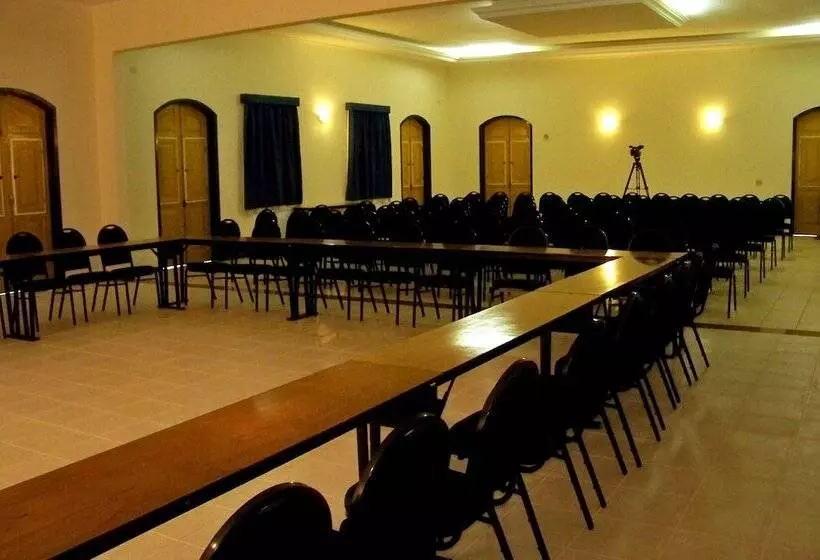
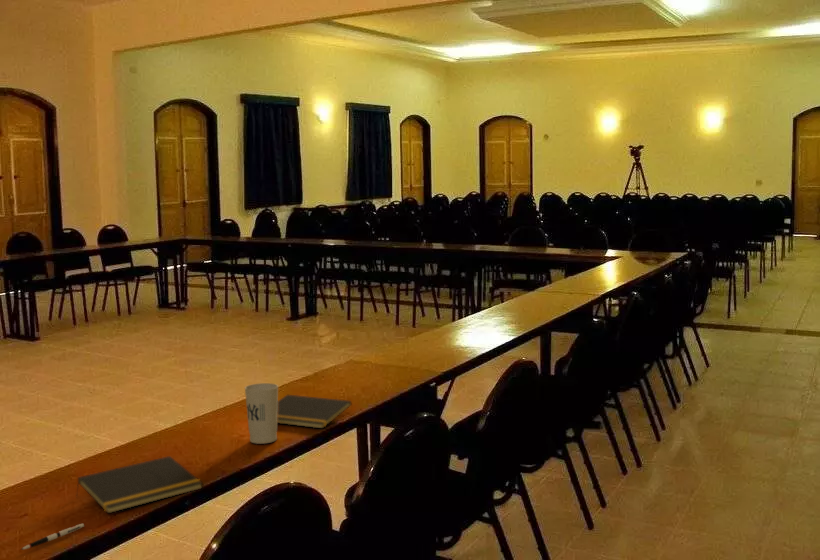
+ notepad [277,394,352,429]
+ cup [244,382,279,445]
+ pen [20,523,85,551]
+ notepad [75,455,204,514]
